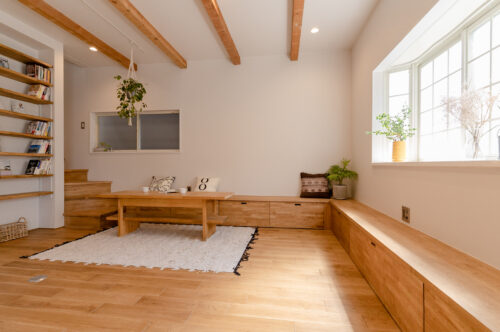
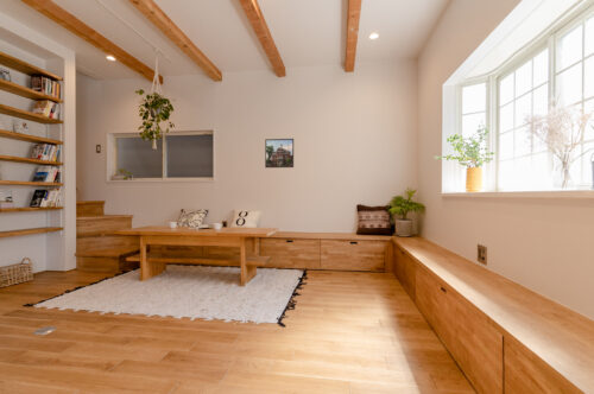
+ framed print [264,138,295,169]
